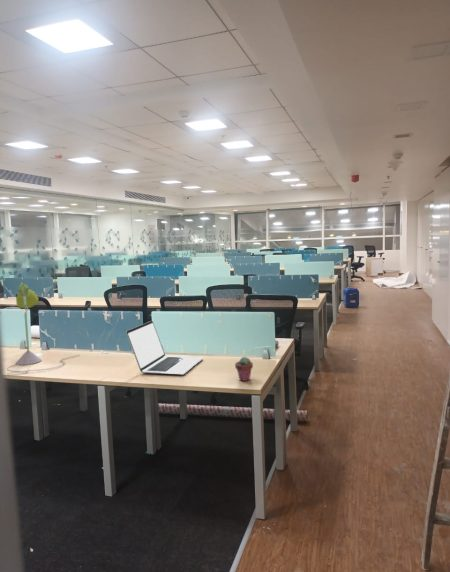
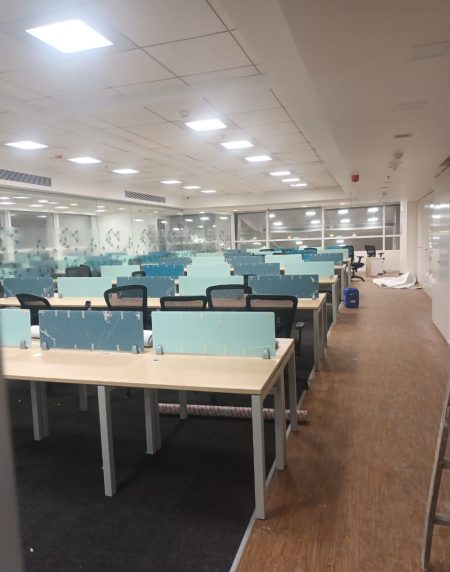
- potted succulent [234,356,254,382]
- desk lamp [6,281,80,376]
- laptop [125,320,204,375]
